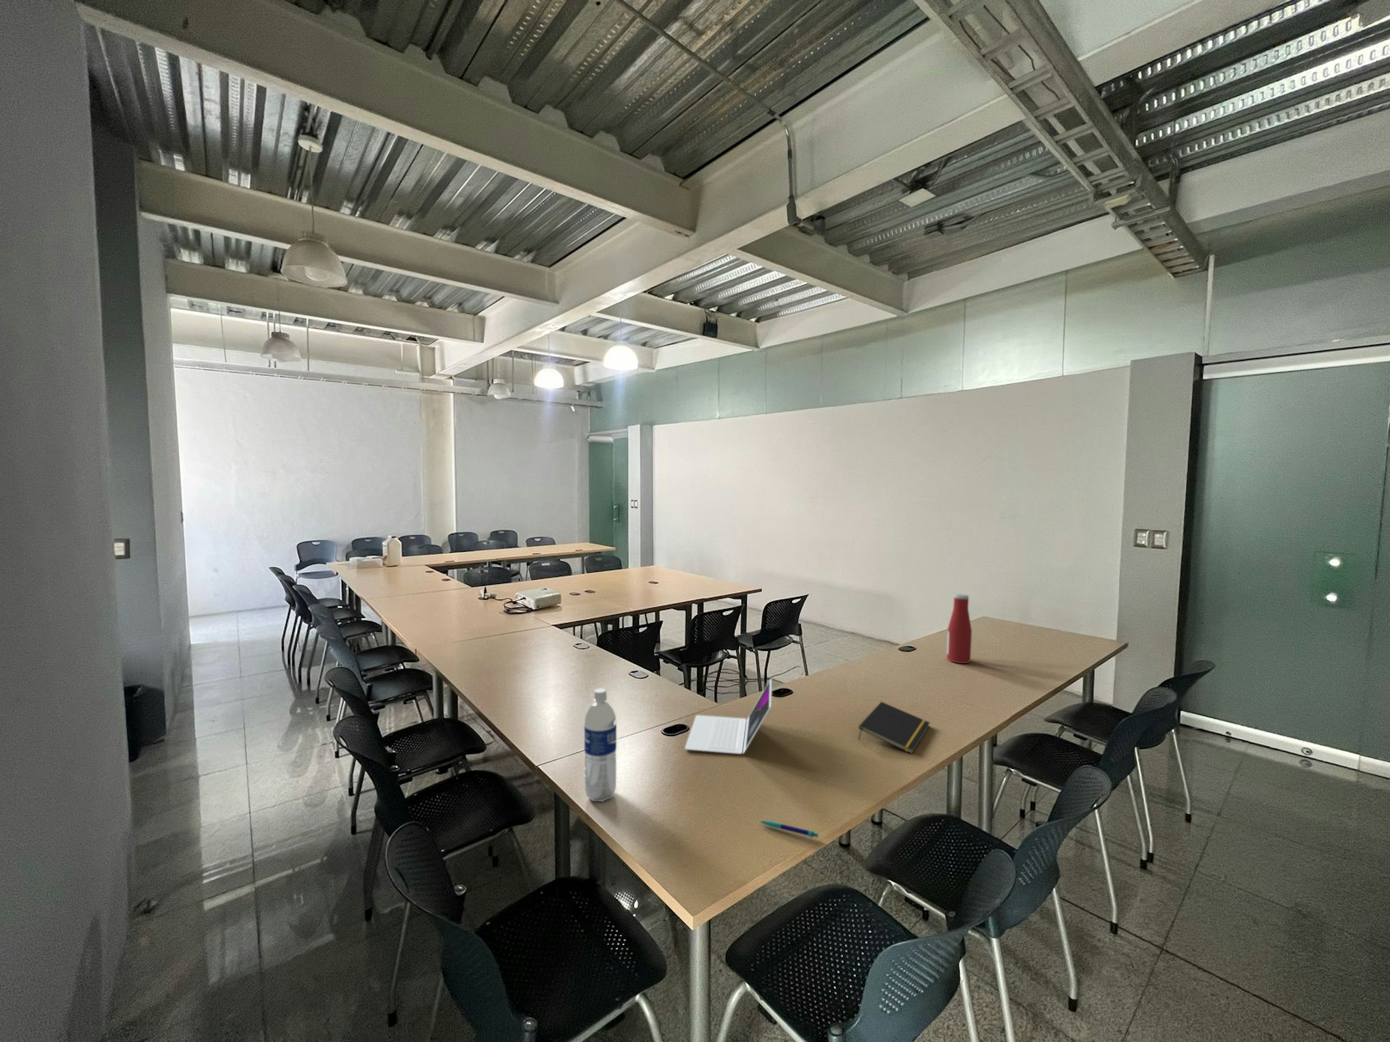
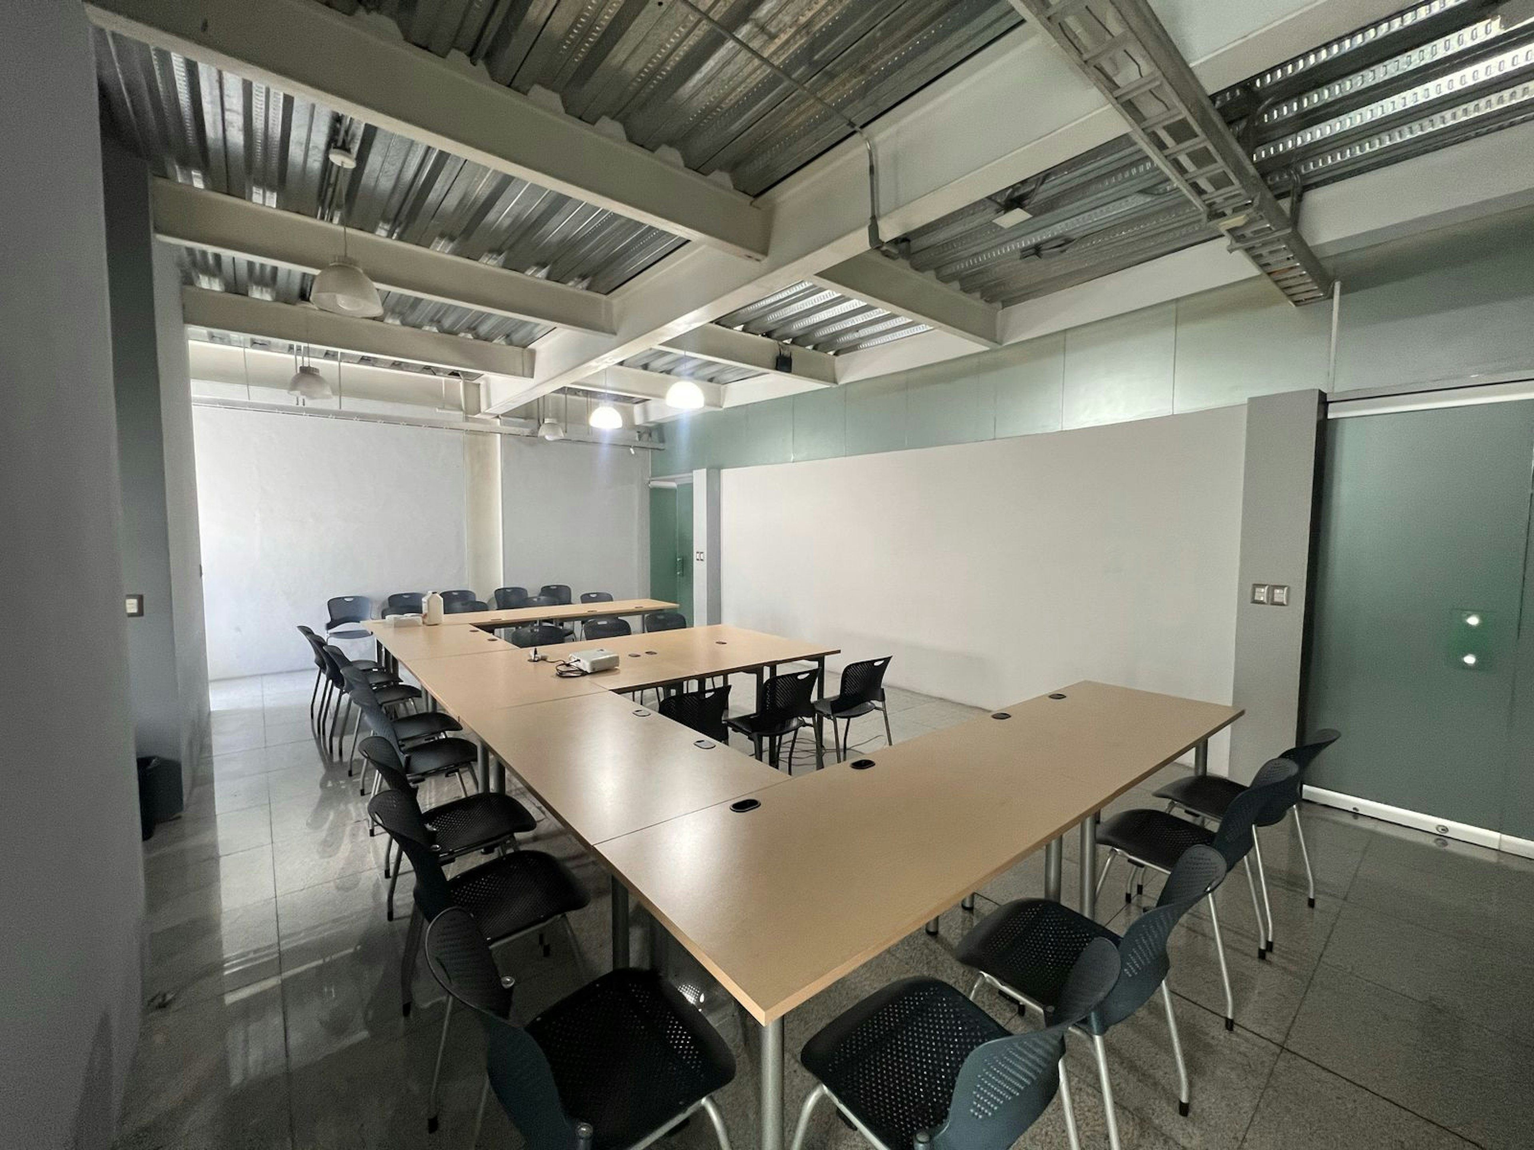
- pen [758,820,819,838]
- notepad [858,702,930,754]
- water bottle [583,688,617,802]
- bottle [947,593,972,663]
- laptop [684,678,772,755]
